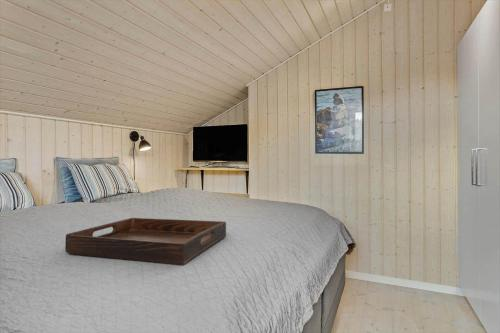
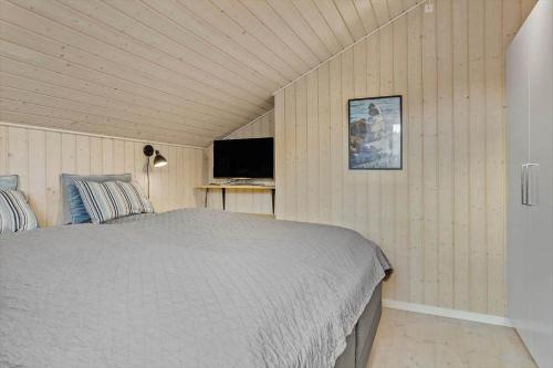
- serving tray [64,217,227,266]
